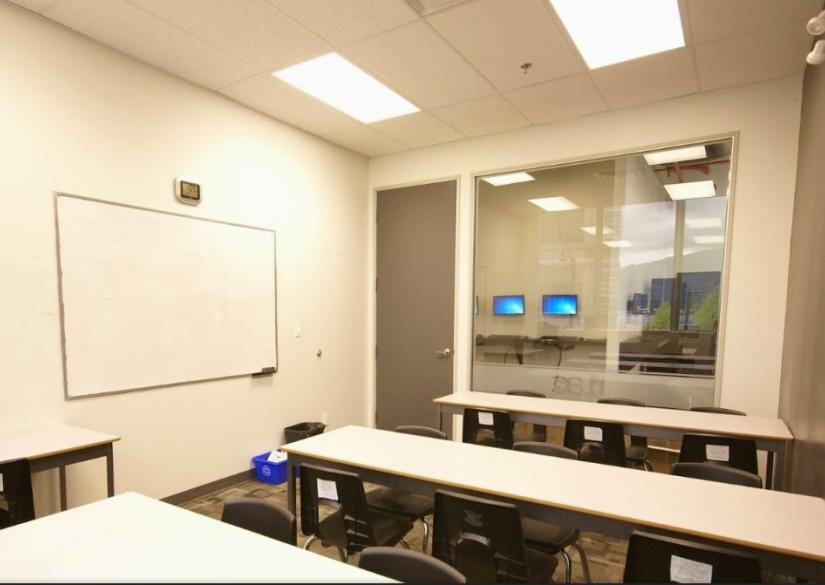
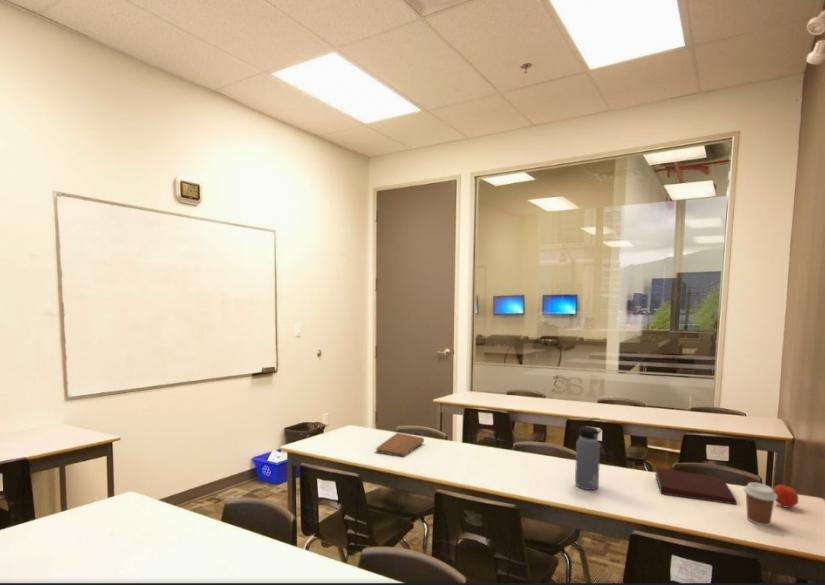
+ water bottle [574,417,604,491]
+ notebook [374,432,425,458]
+ apple [773,484,799,509]
+ coffee cup [743,481,777,527]
+ notebook [654,466,737,506]
